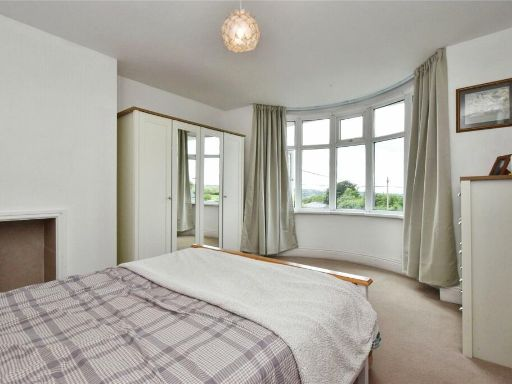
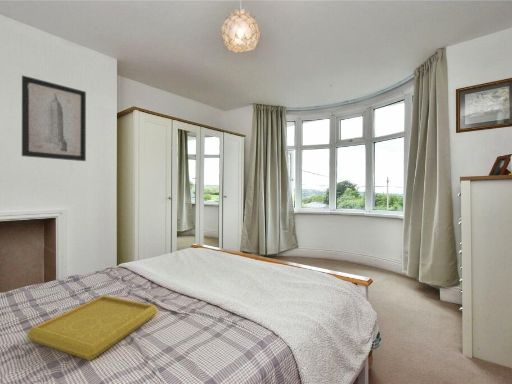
+ wall art [21,74,87,162]
+ serving tray [26,294,159,361]
